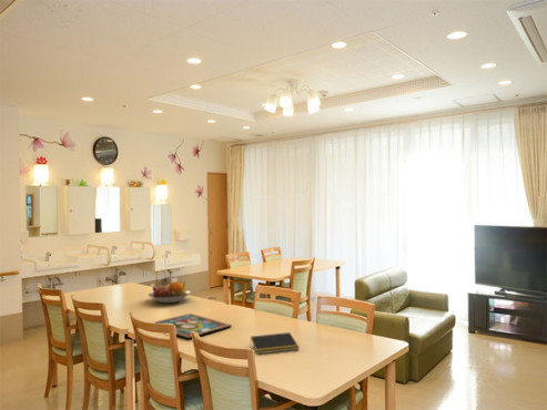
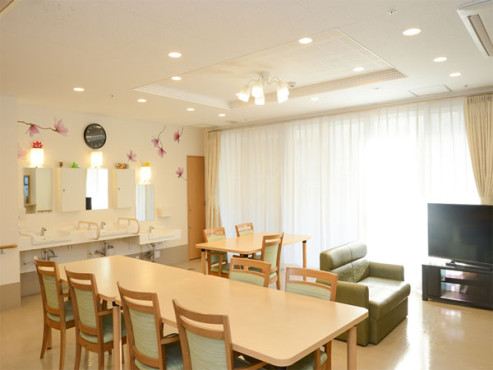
- fruit bowl [146,279,193,304]
- notepad [249,331,301,356]
- framed painting [152,312,233,340]
